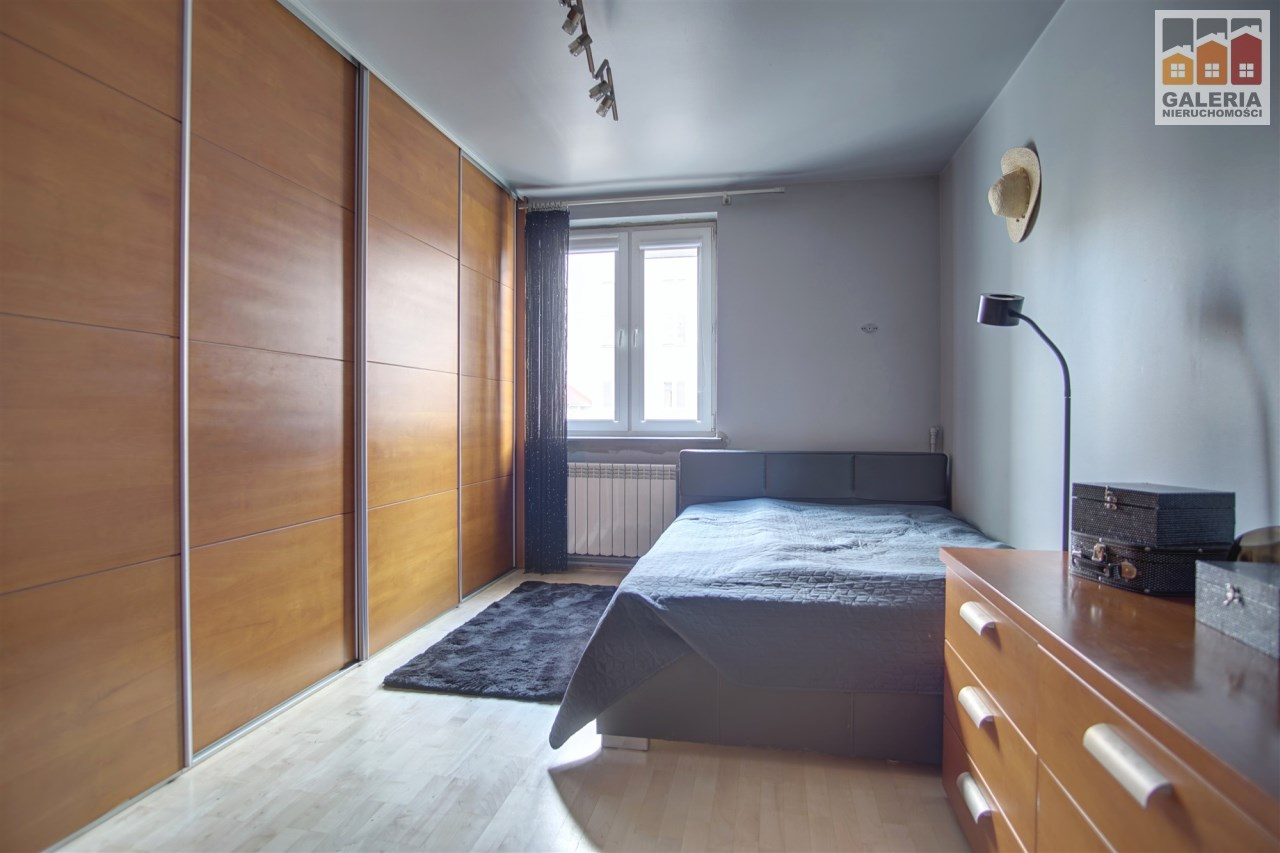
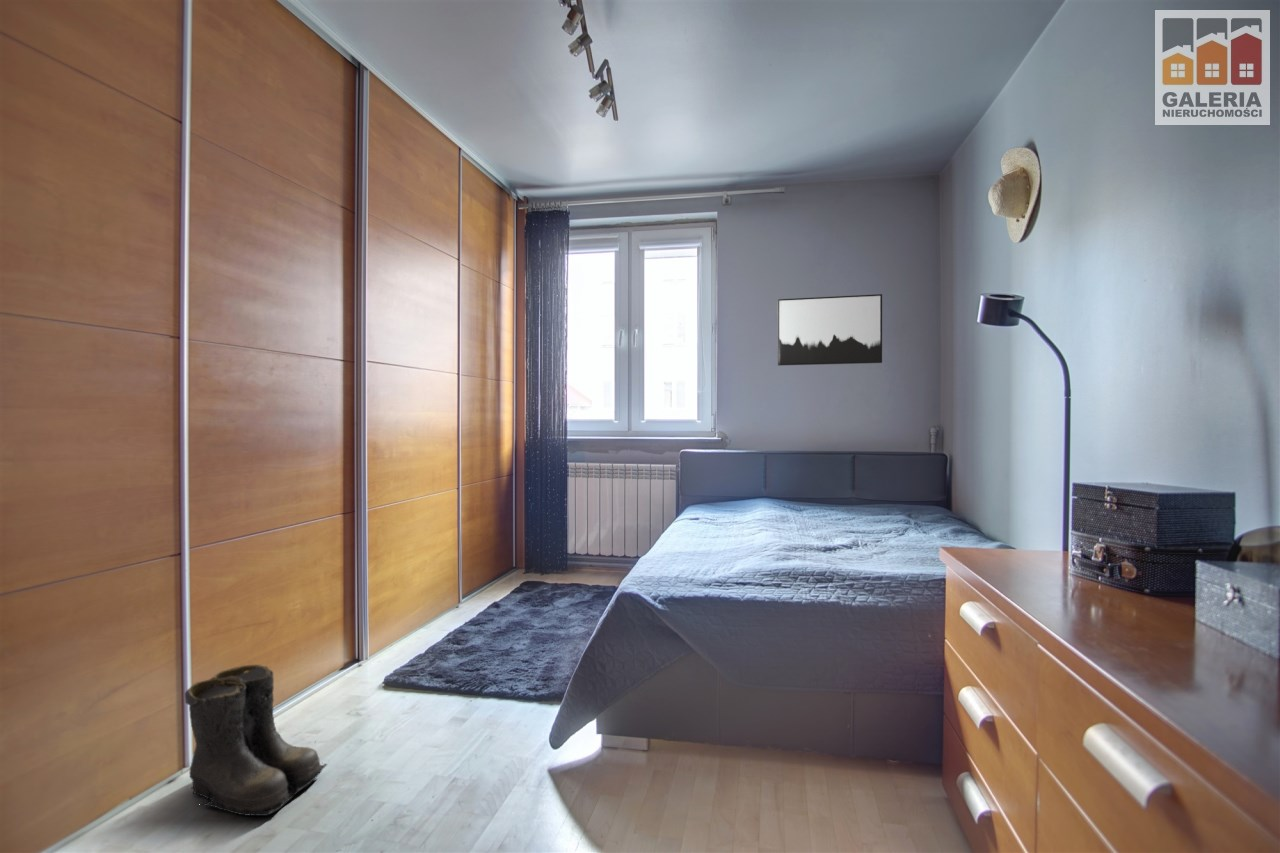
+ boots [184,664,328,817]
+ wall art [777,293,883,367]
